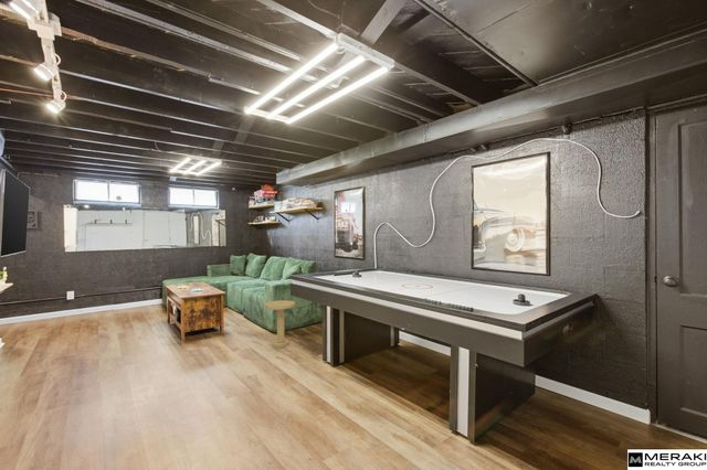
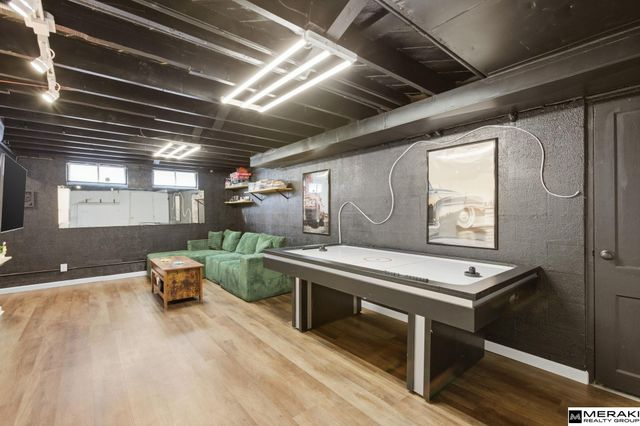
- side table [263,299,296,349]
